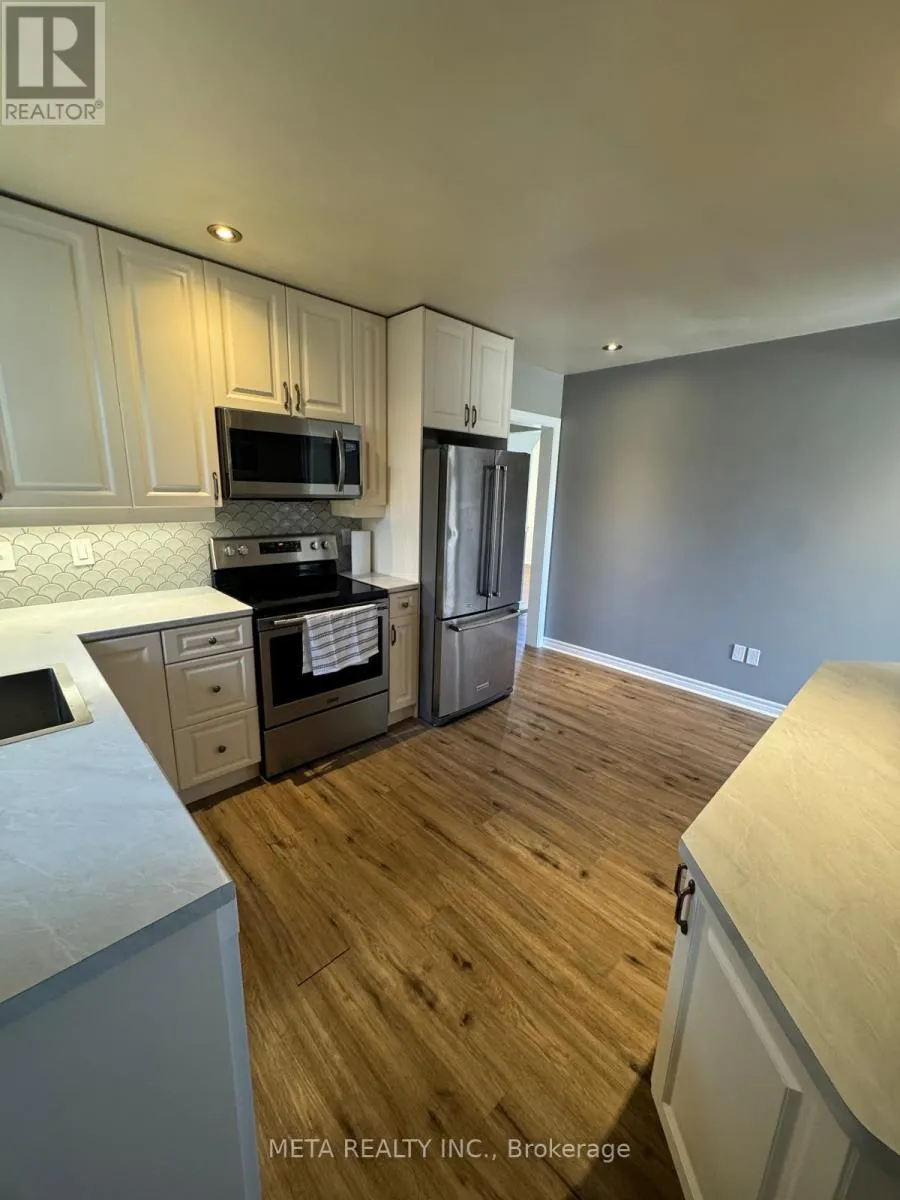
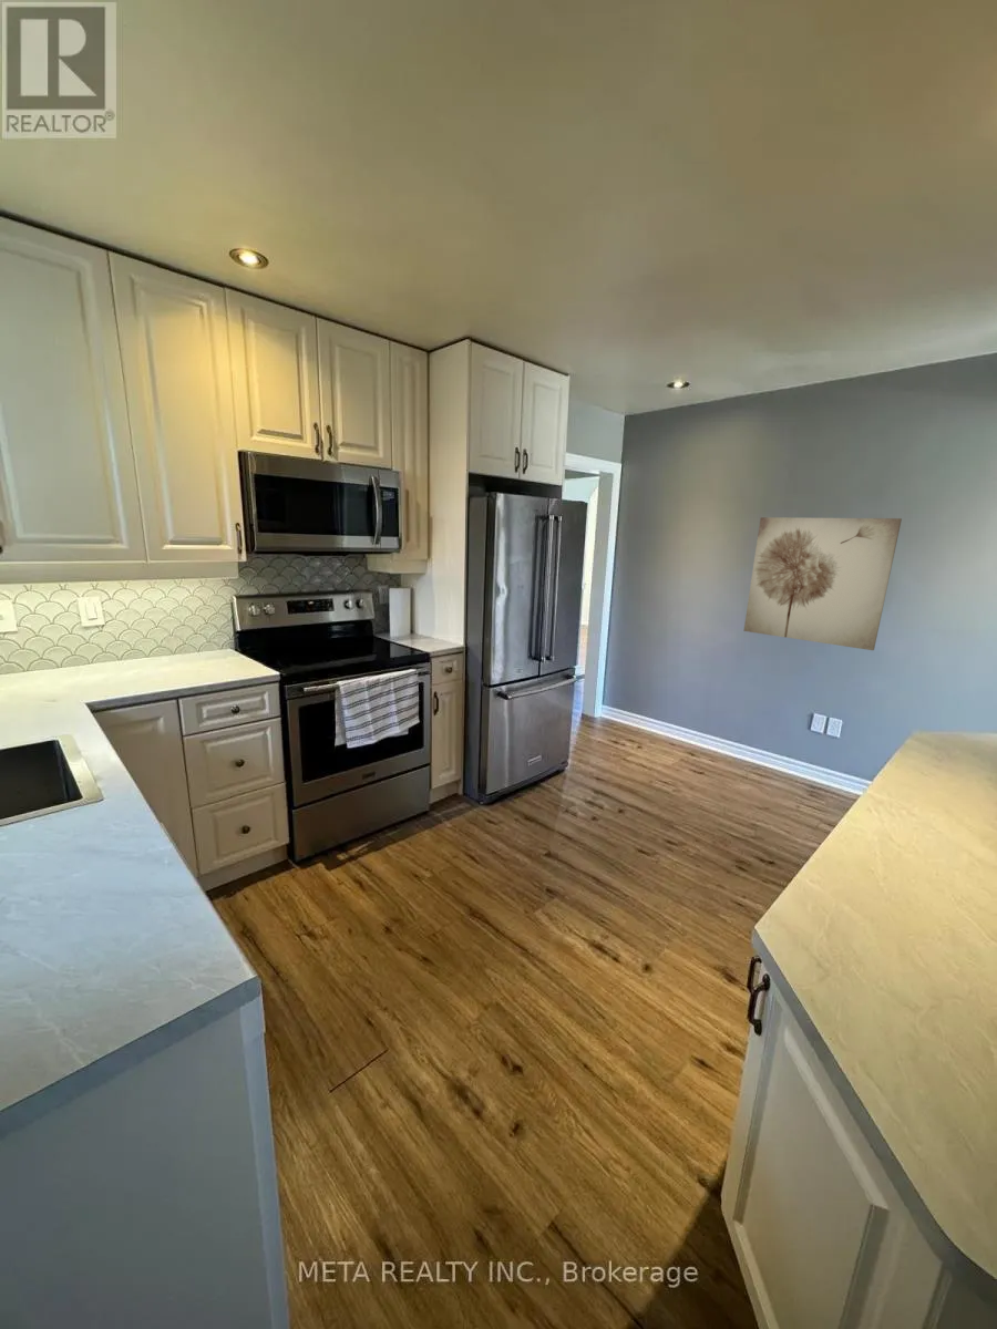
+ wall art [743,516,903,651]
